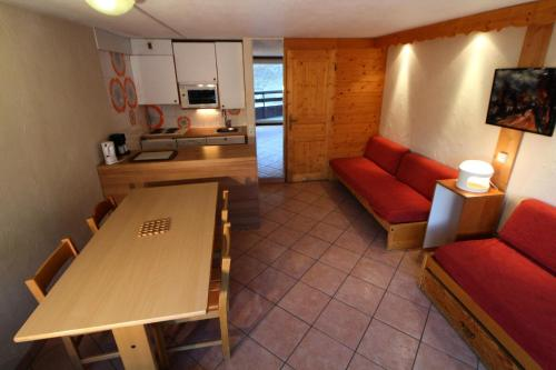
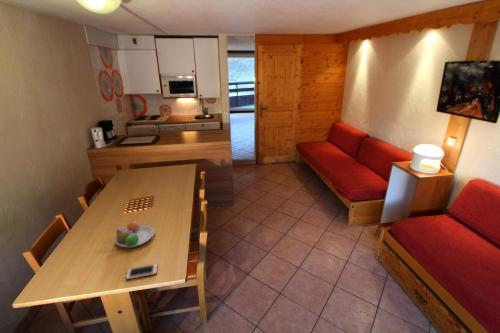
+ fruit bowl [113,219,156,248]
+ cell phone [125,262,159,281]
